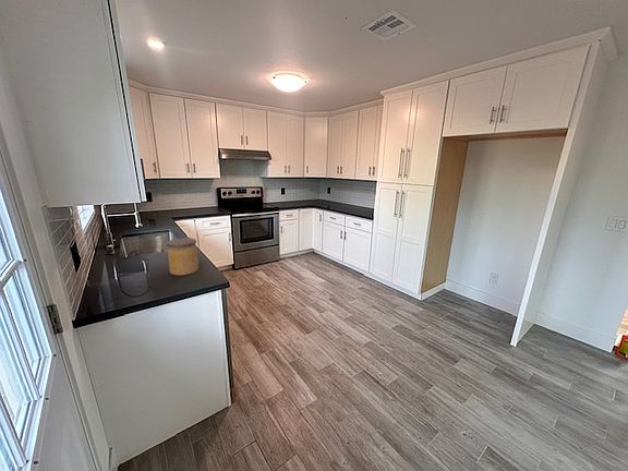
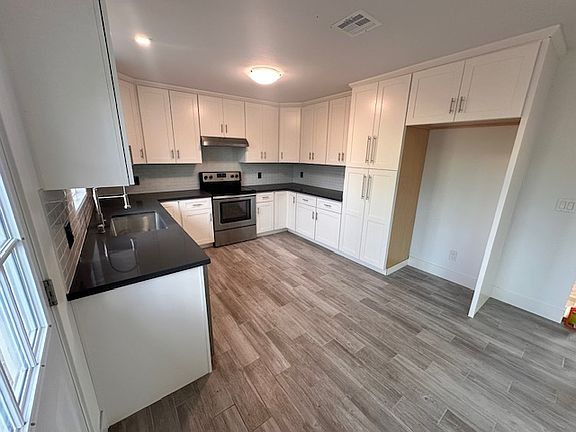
- jar [166,237,200,277]
